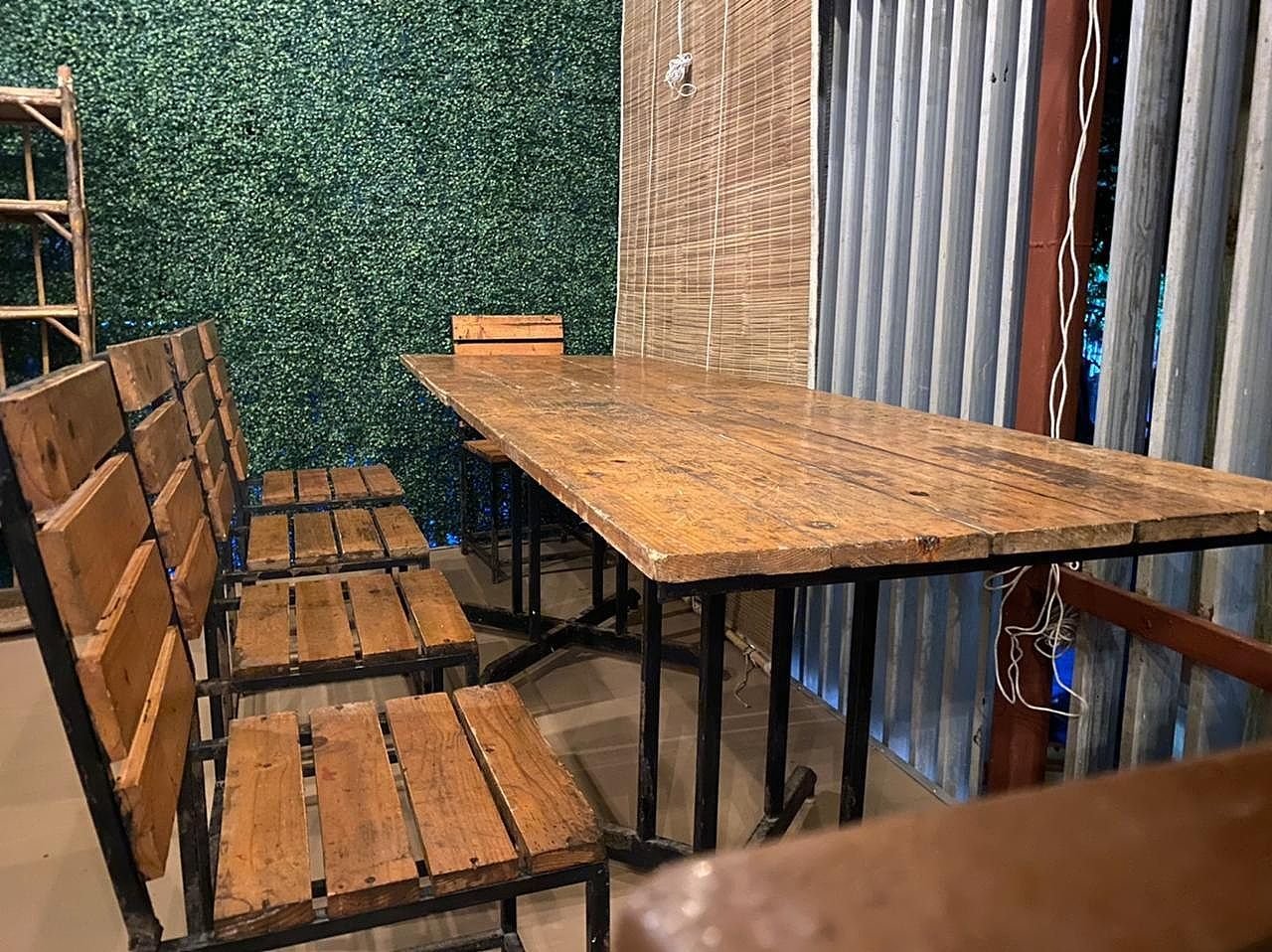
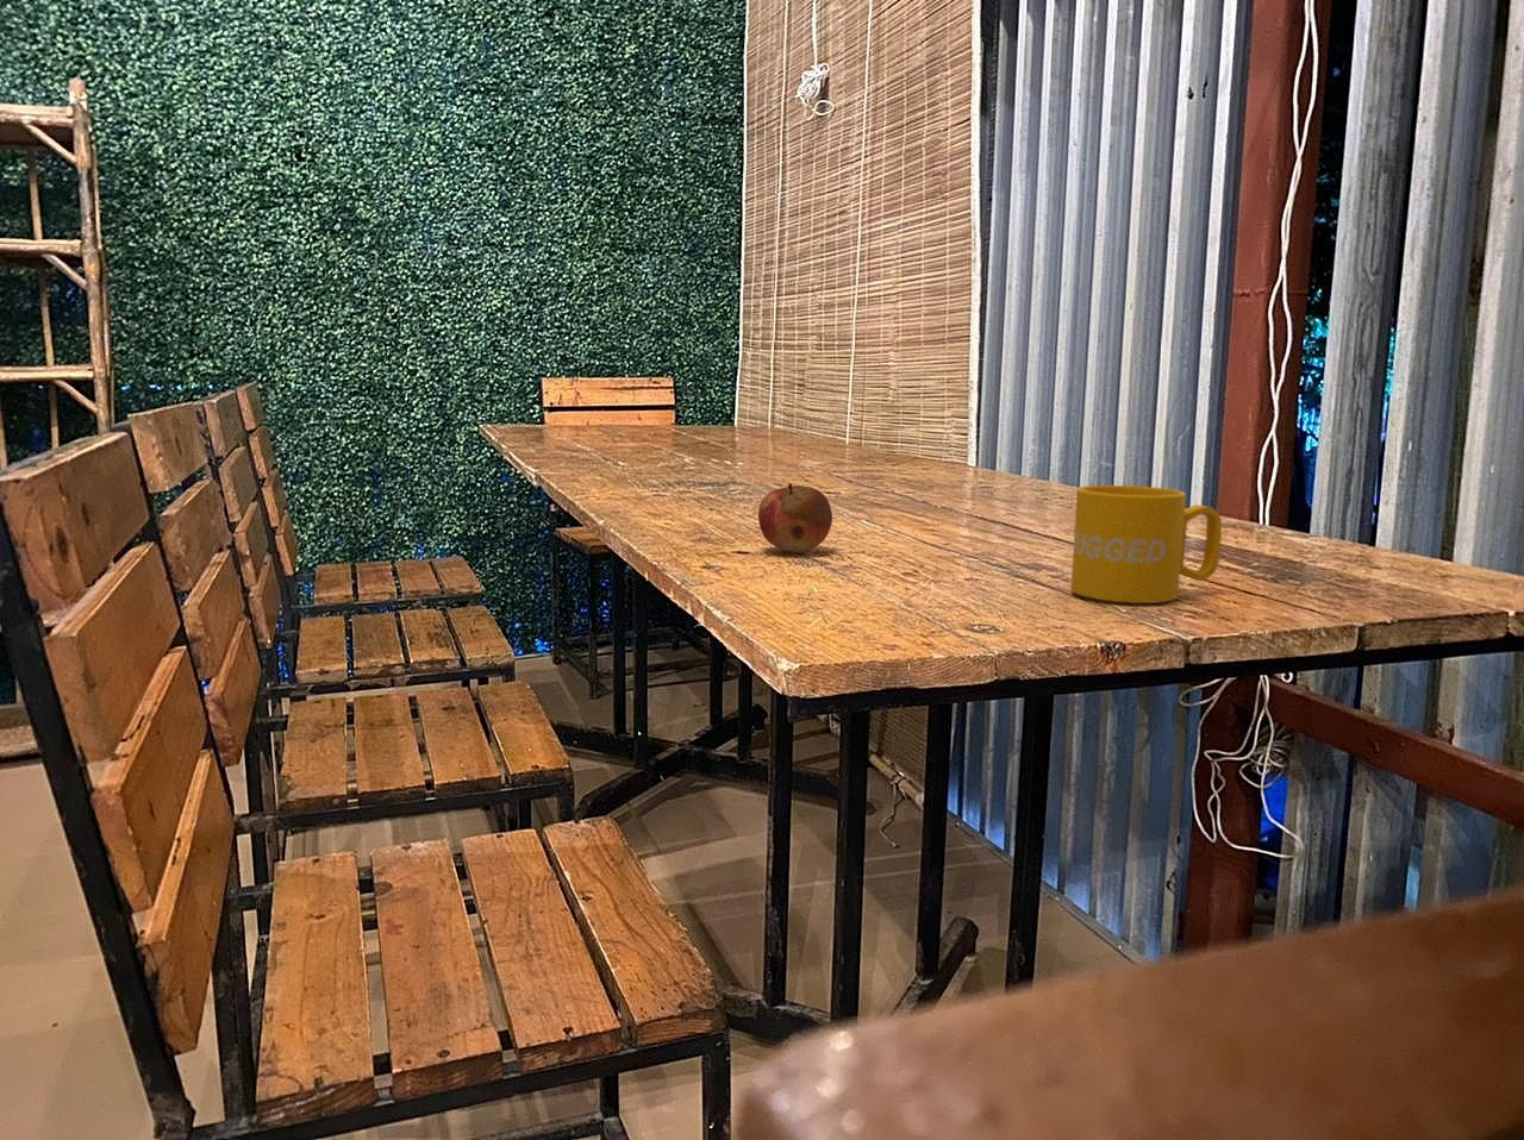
+ fruit [757,481,834,554]
+ mug [1070,484,1223,605]
